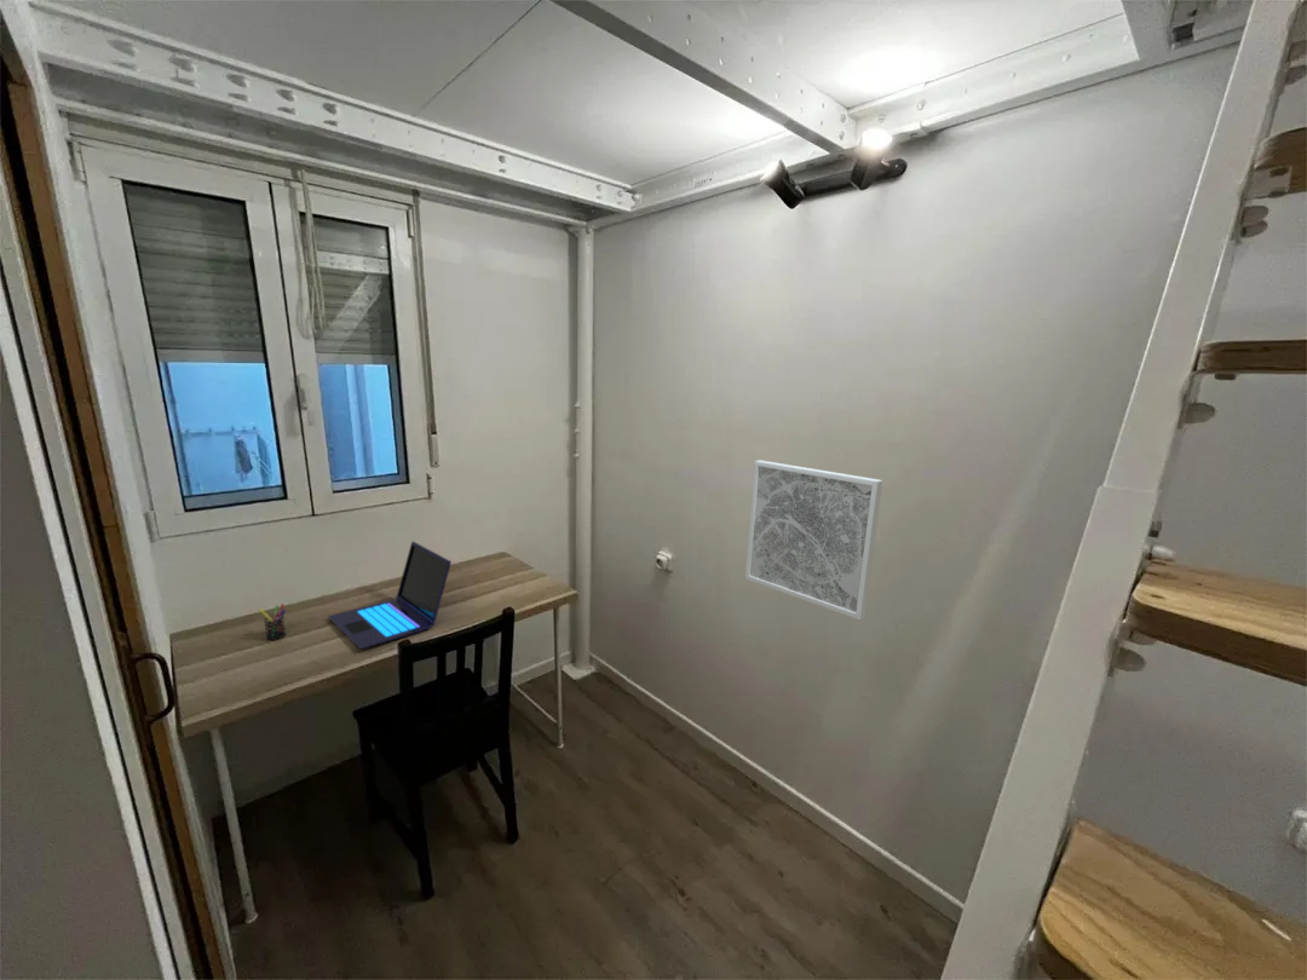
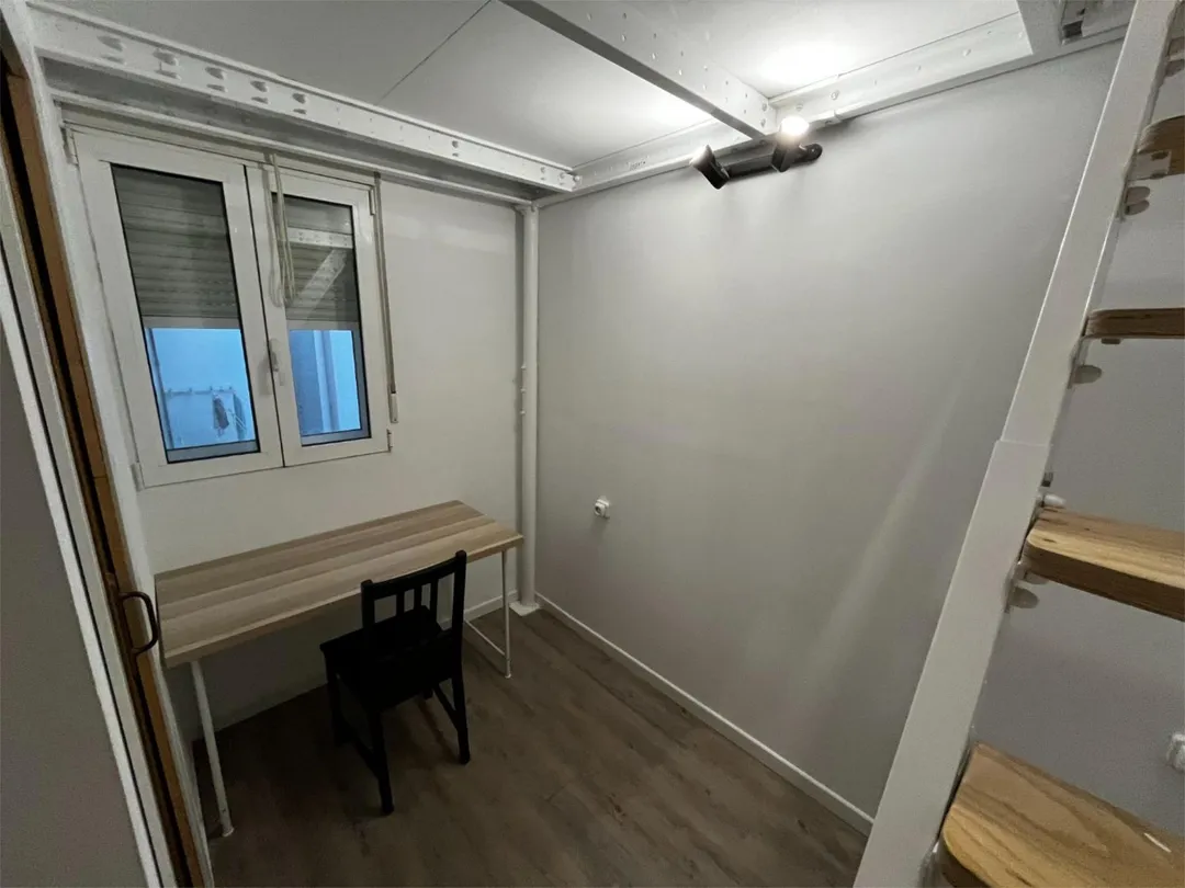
- pen holder [258,603,287,641]
- laptop [327,541,453,650]
- wall art [744,459,883,621]
